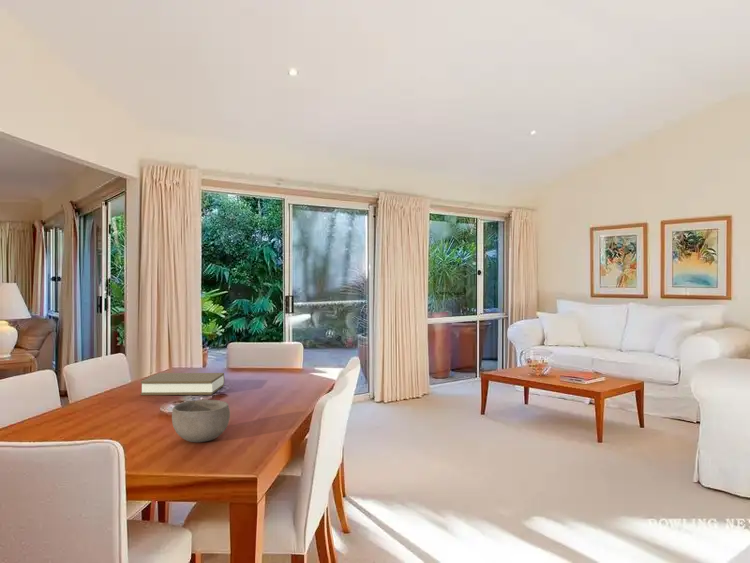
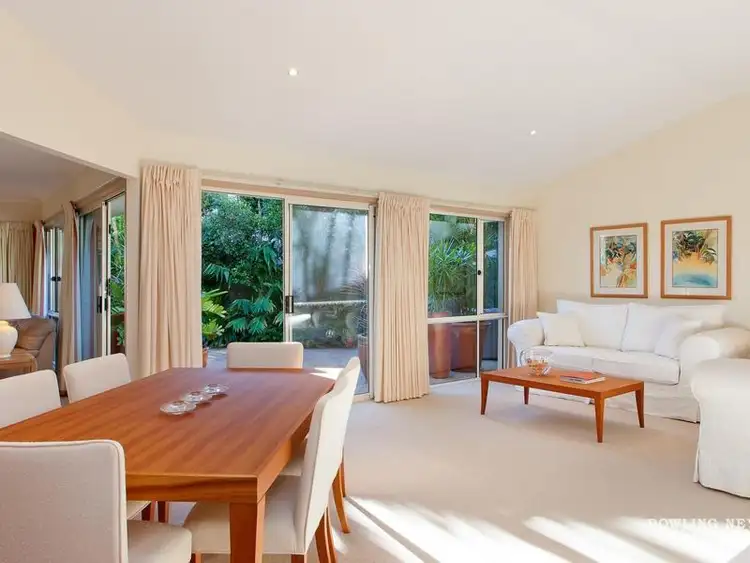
- bowl [171,399,231,443]
- book [140,372,225,396]
